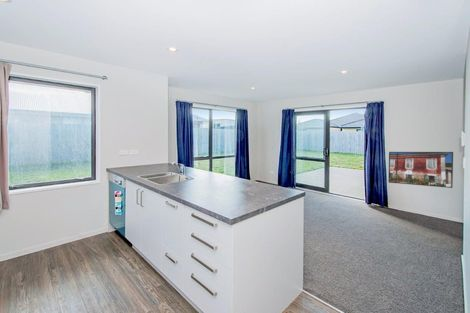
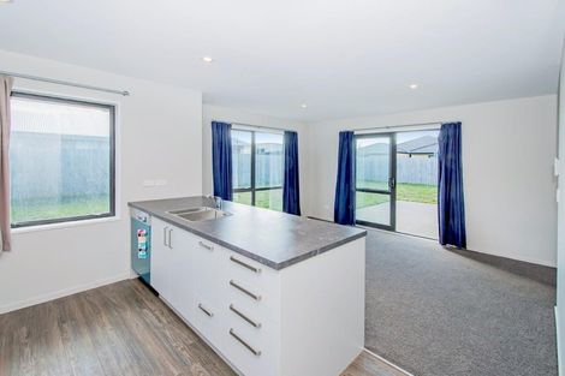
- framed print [387,151,454,189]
